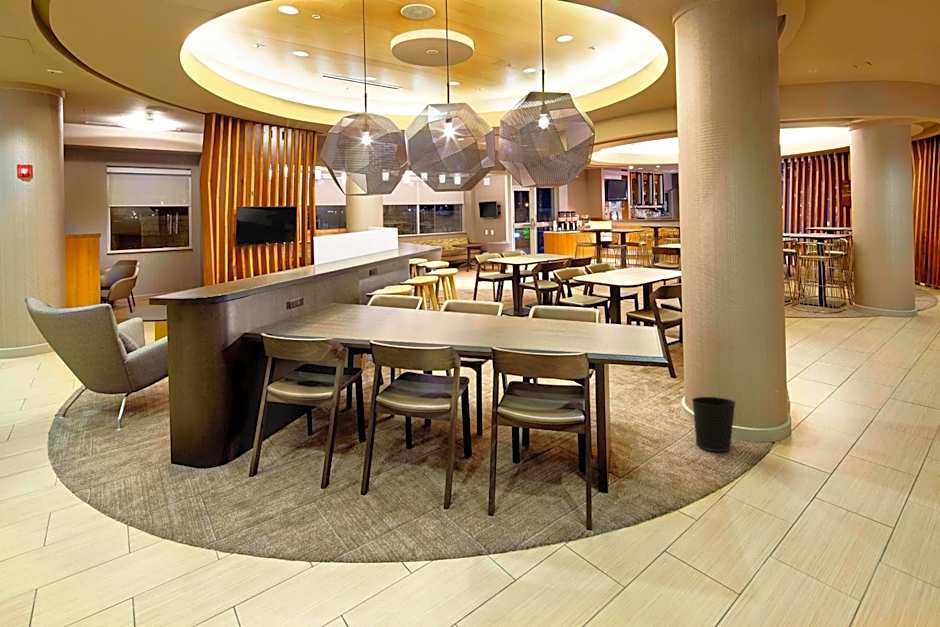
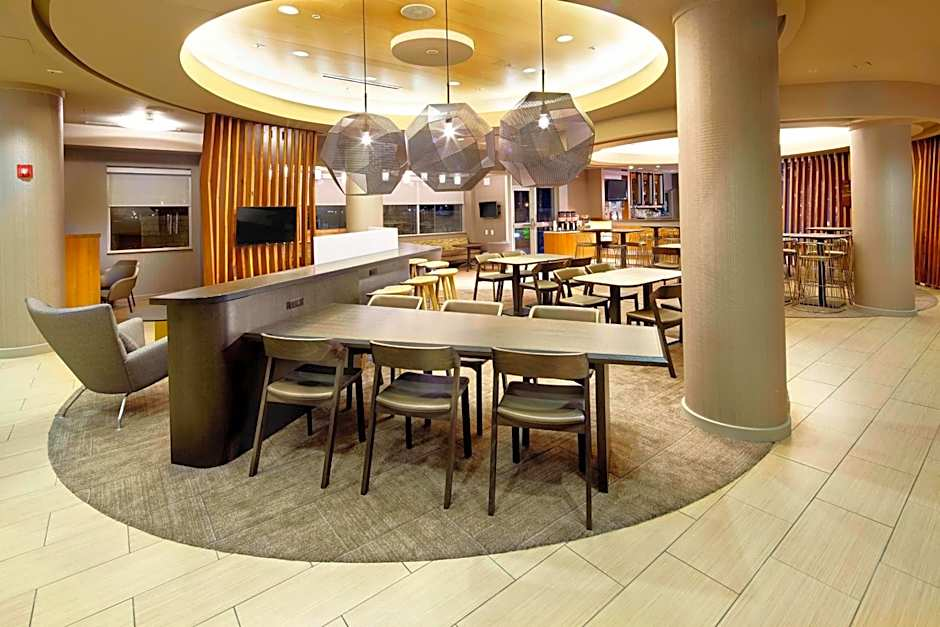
- wastebasket [691,396,737,452]
